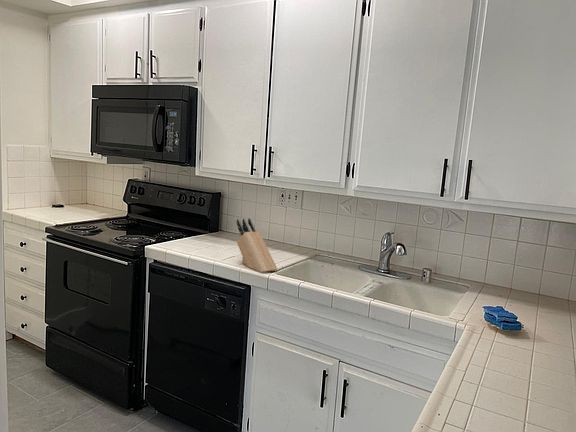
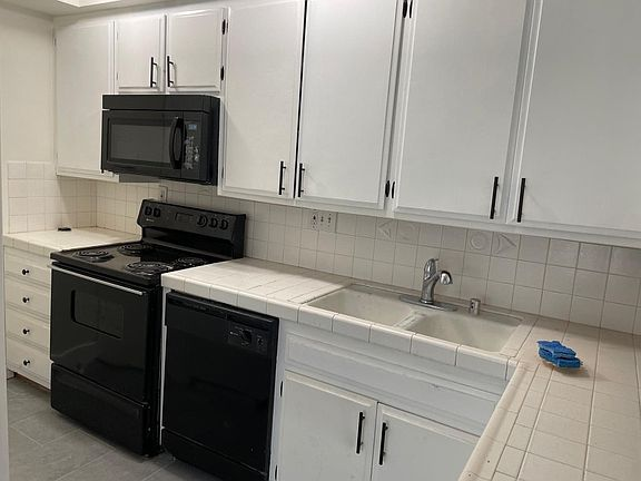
- knife block [236,217,278,273]
